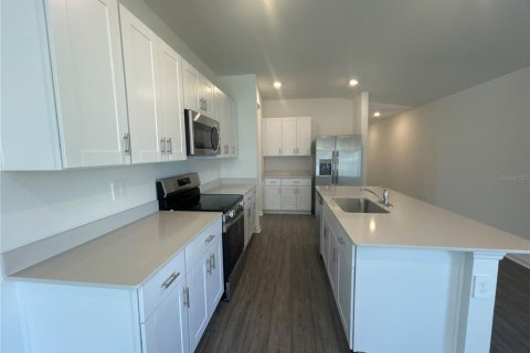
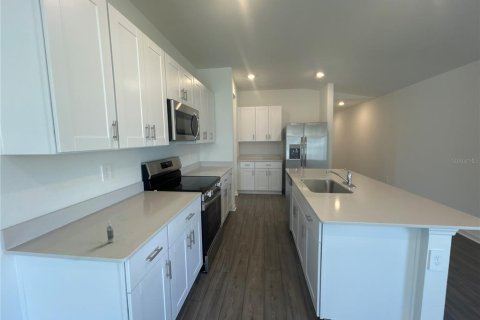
+ bottle [90,214,129,245]
